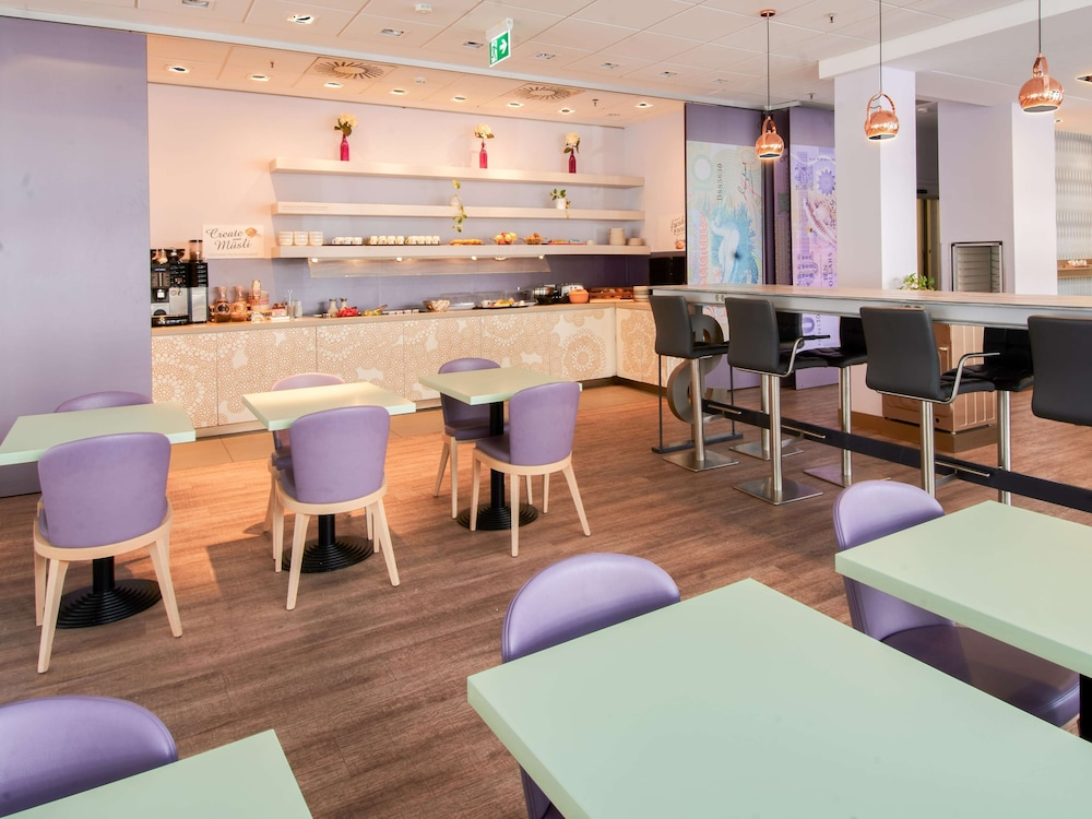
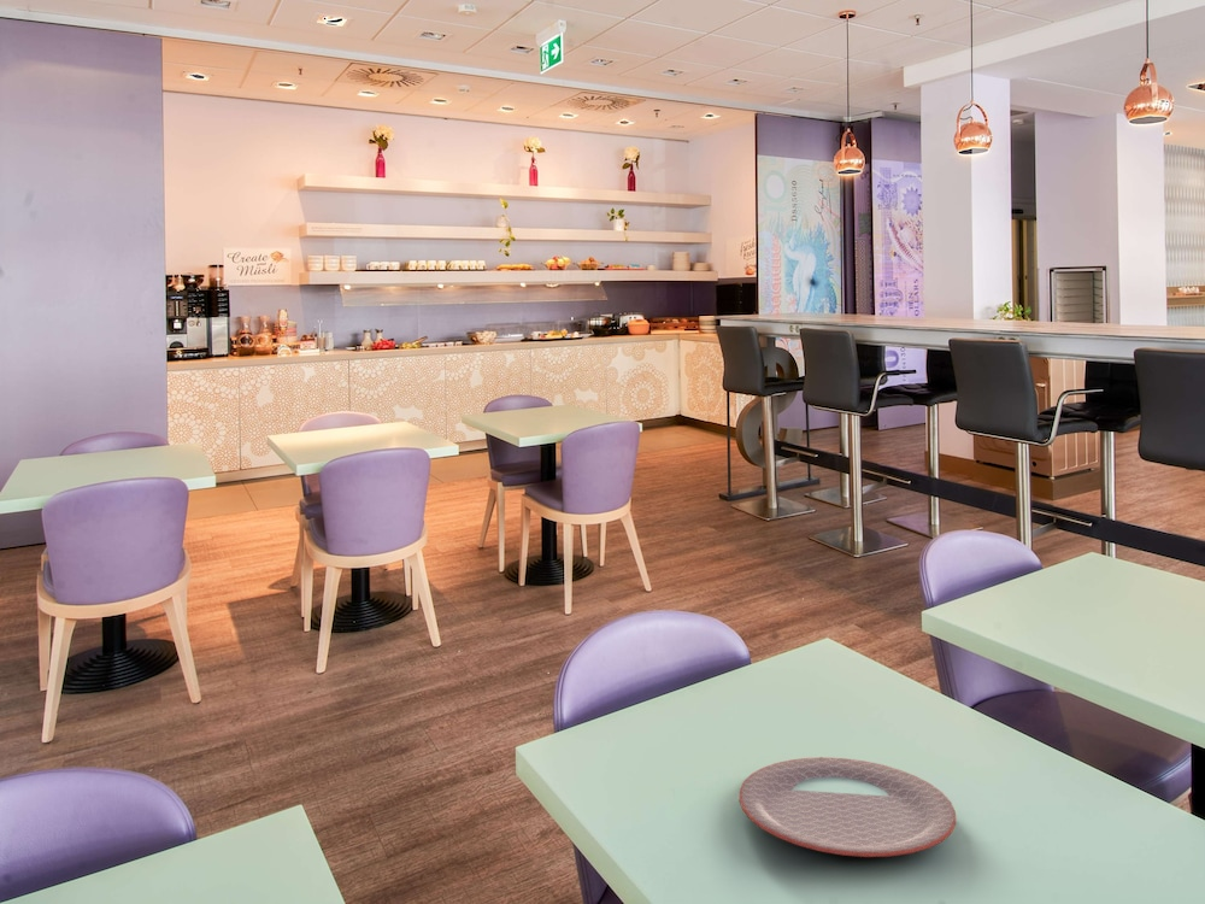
+ plate [737,757,957,858]
